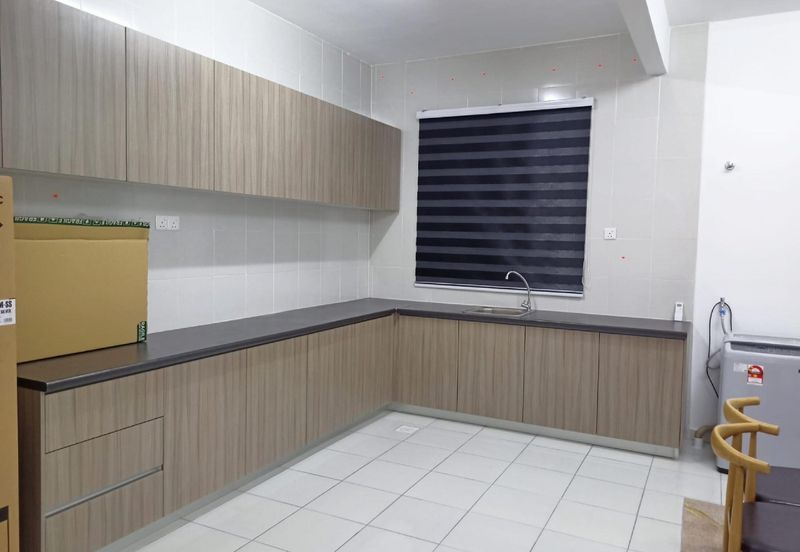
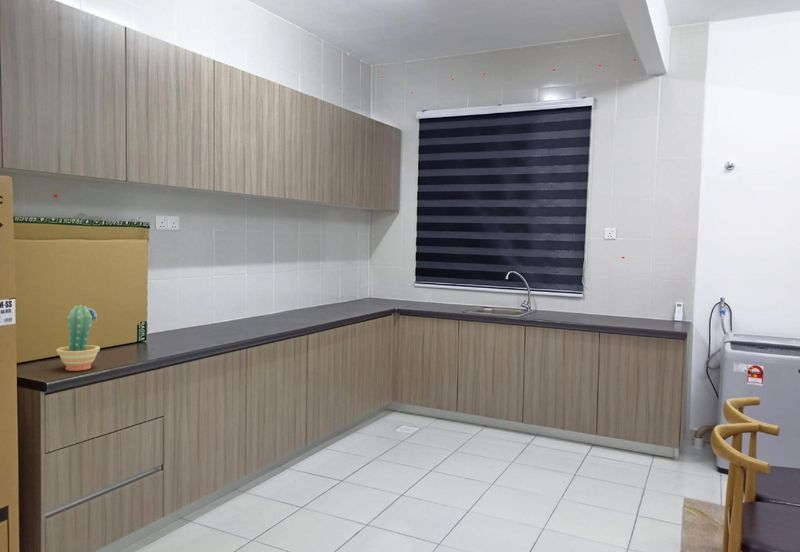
+ potted cactus [55,304,101,372]
